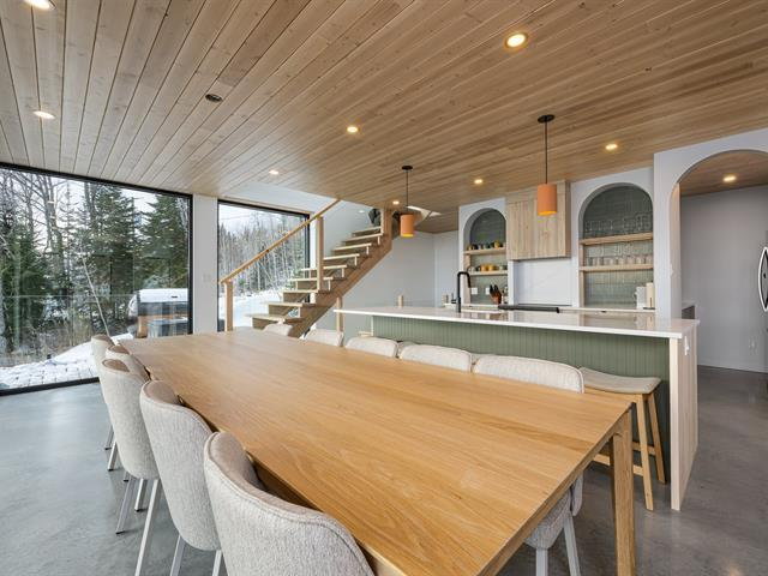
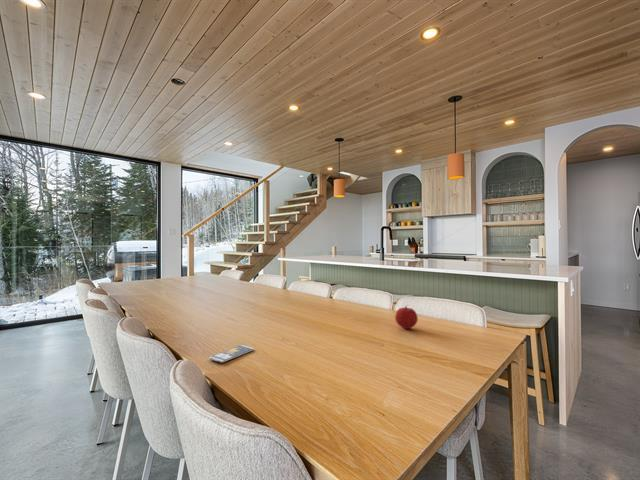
+ smartphone [209,344,255,363]
+ fruit [394,305,419,330]
